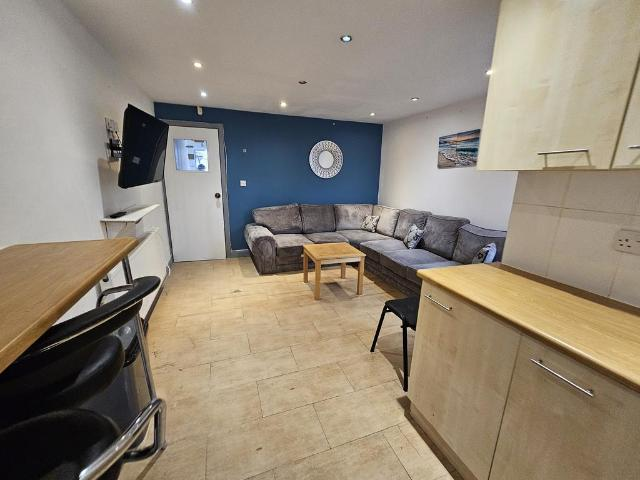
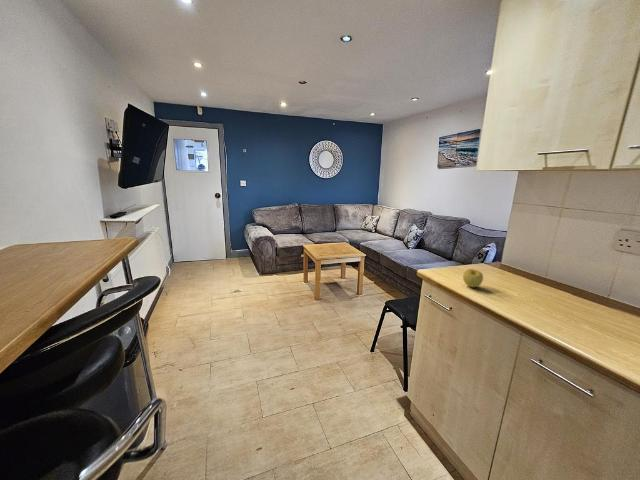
+ apple [462,268,484,288]
